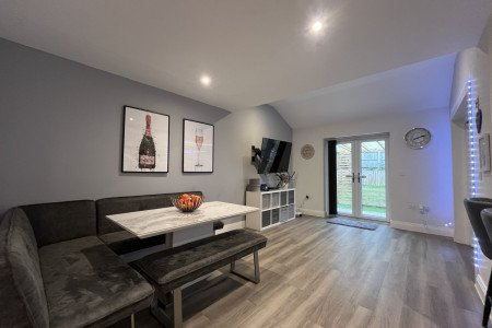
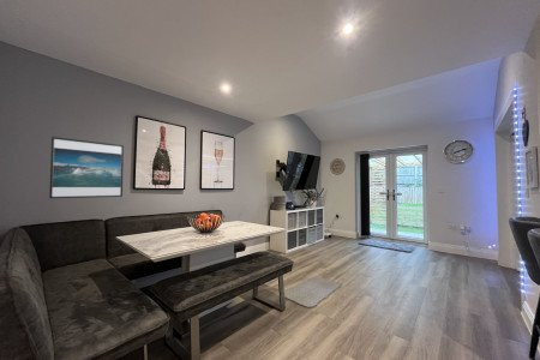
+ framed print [48,136,125,199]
+ bath mat [283,275,342,308]
